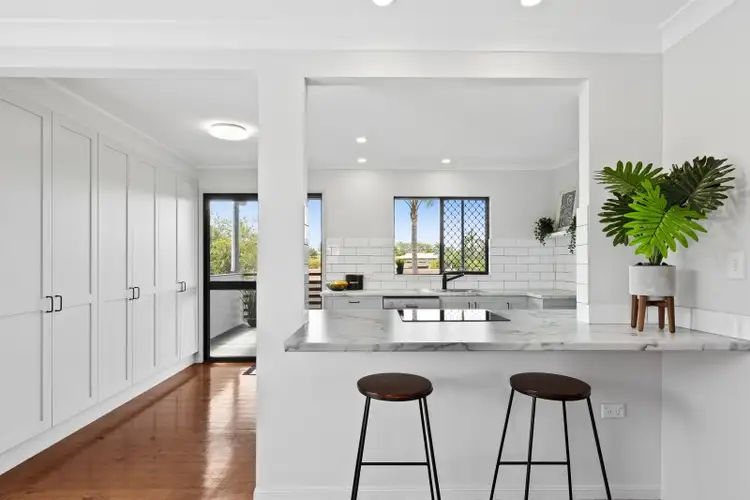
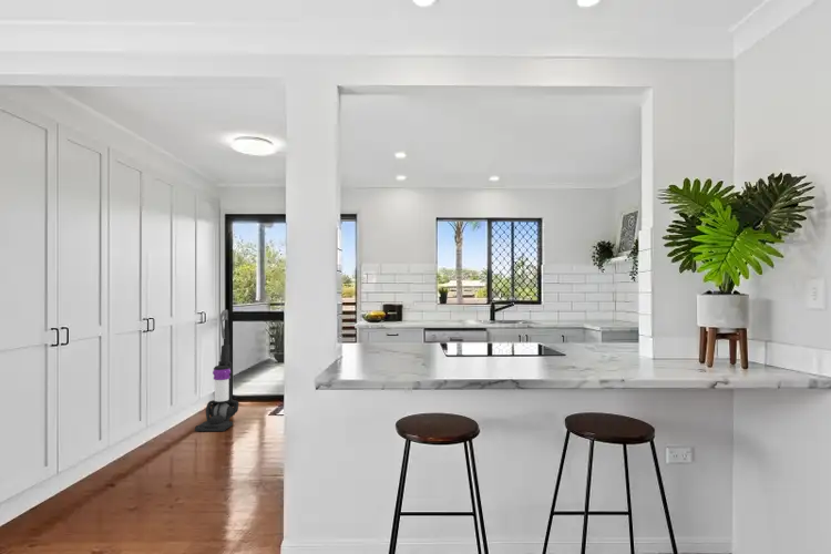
+ vacuum cleaner [194,308,240,432]
